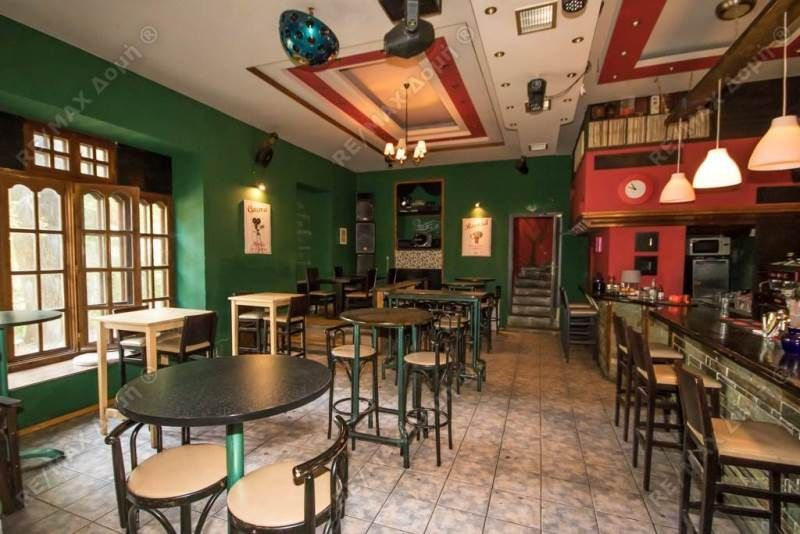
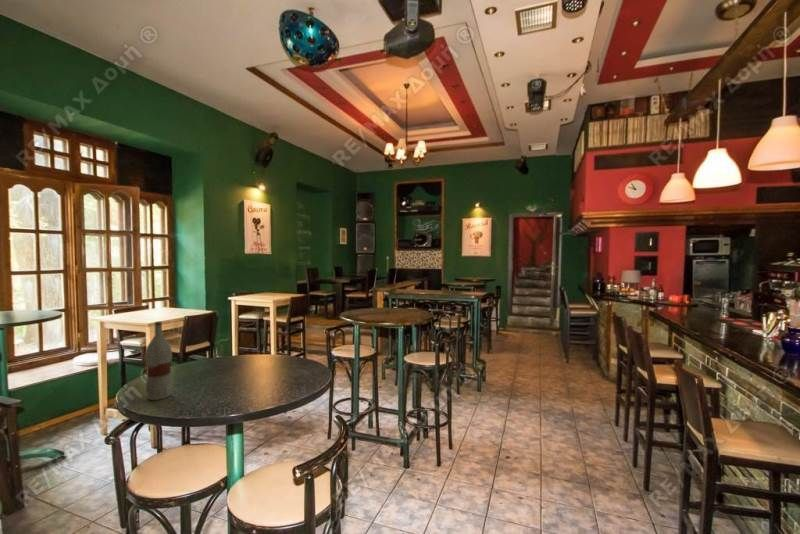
+ bottle [144,321,174,401]
